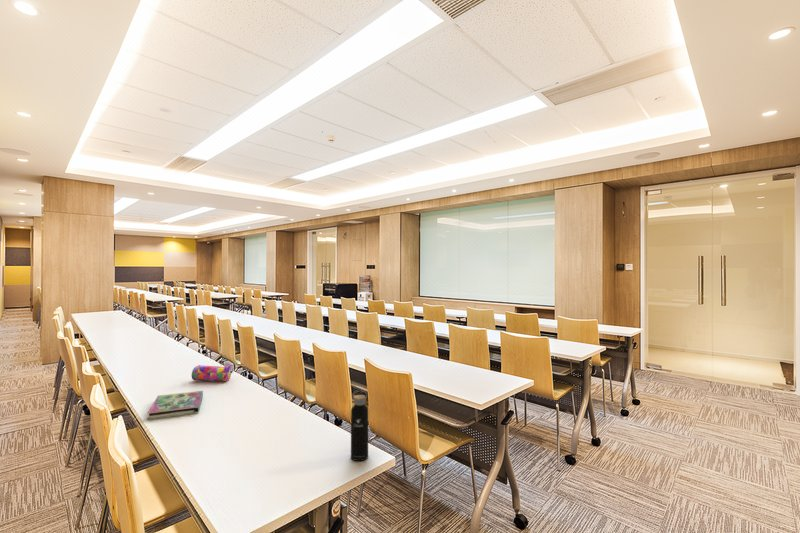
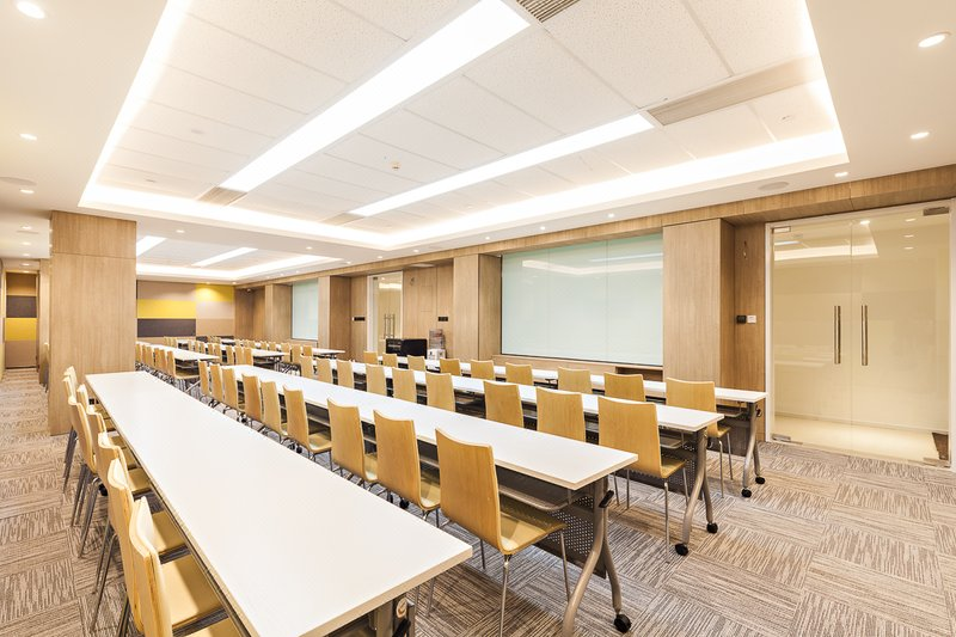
- pencil case [190,364,234,382]
- water bottle [350,390,369,462]
- book [146,390,204,421]
